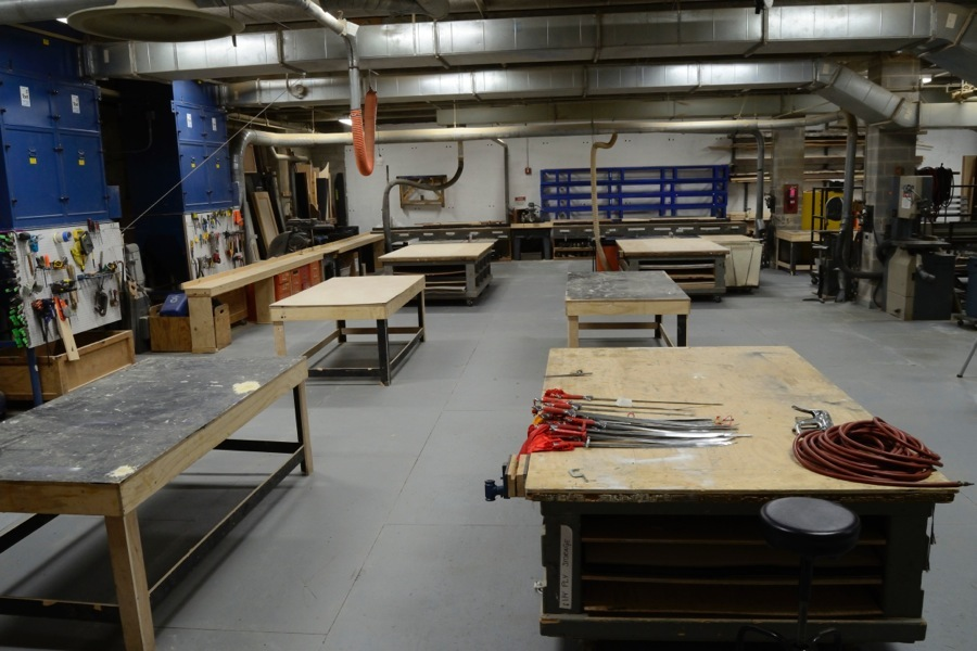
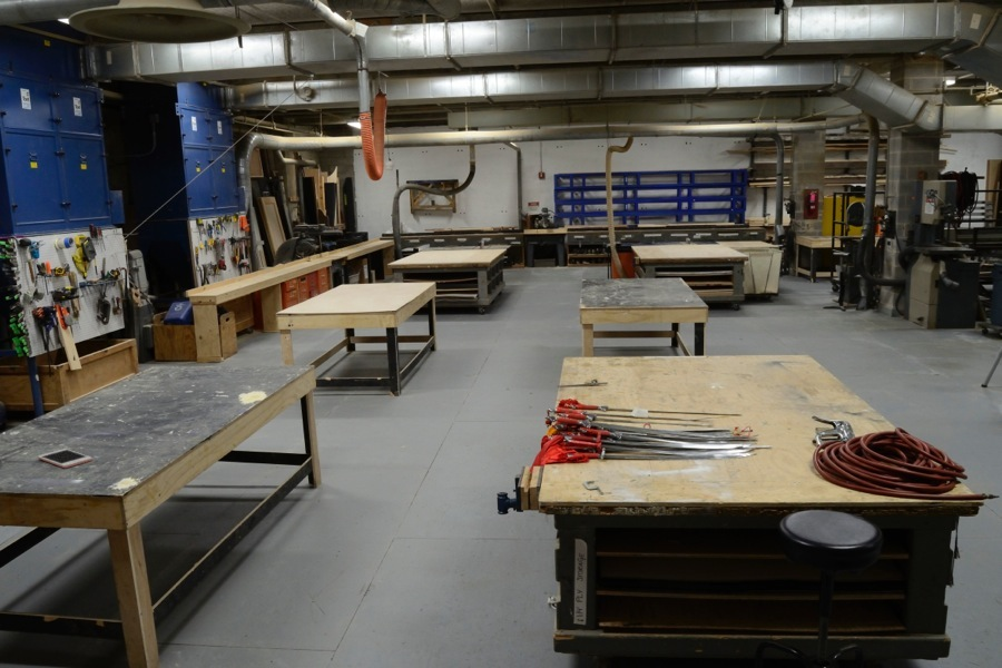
+ cell phone [37,448,94,469]
